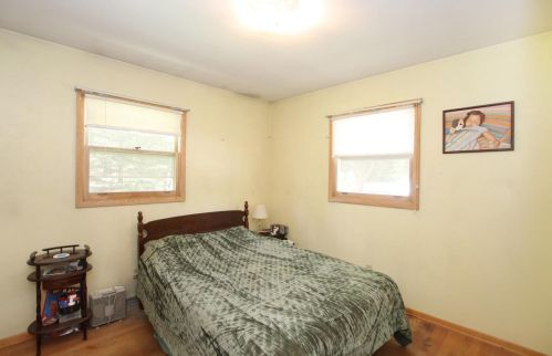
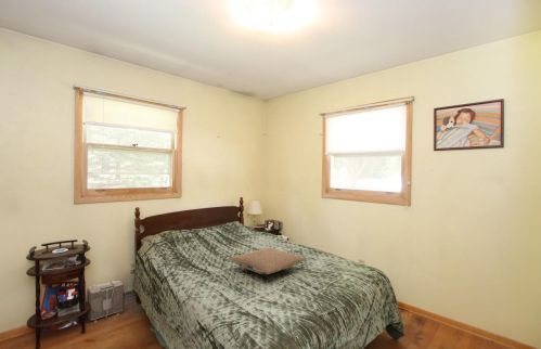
+ pillow [228,247,306,275]
